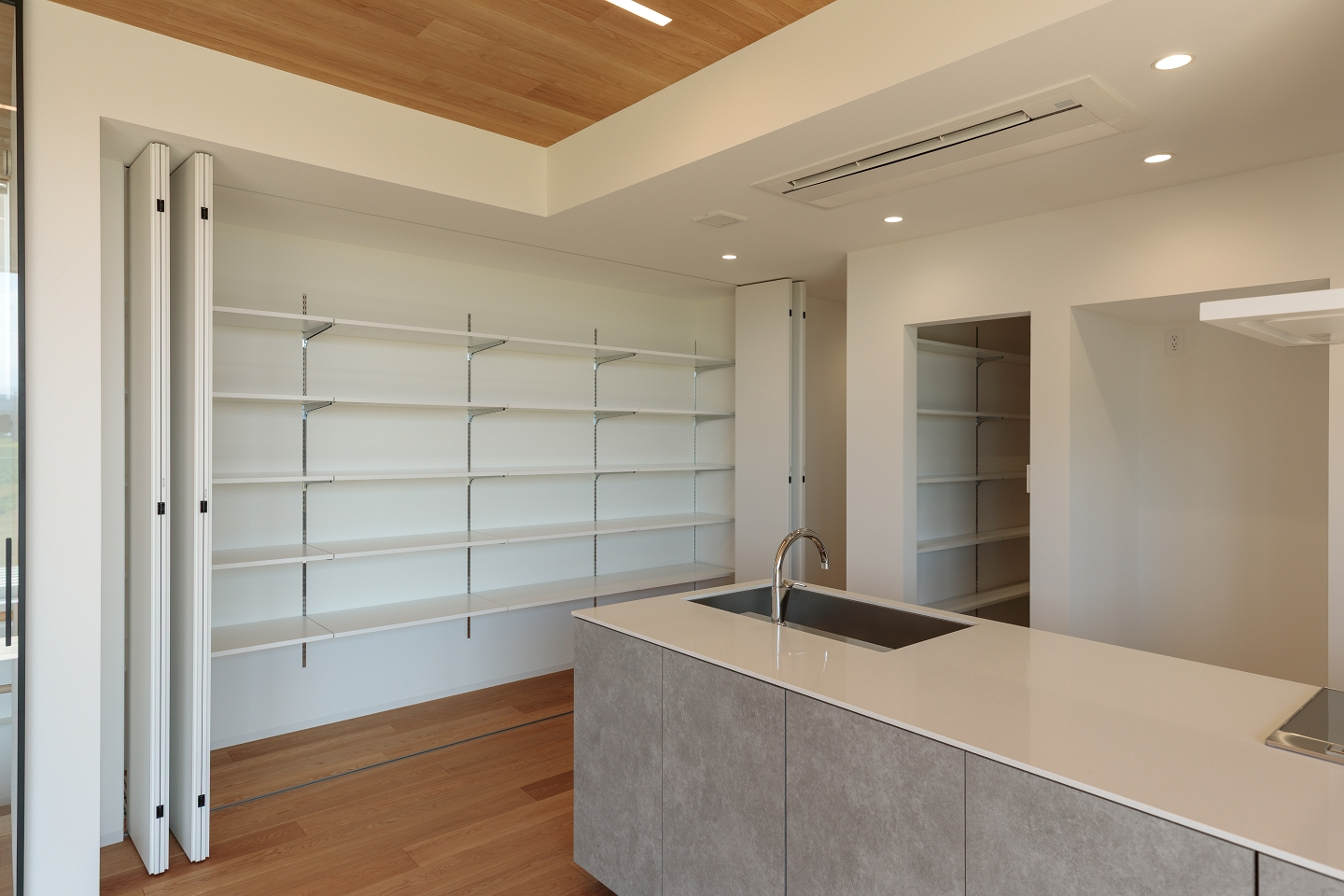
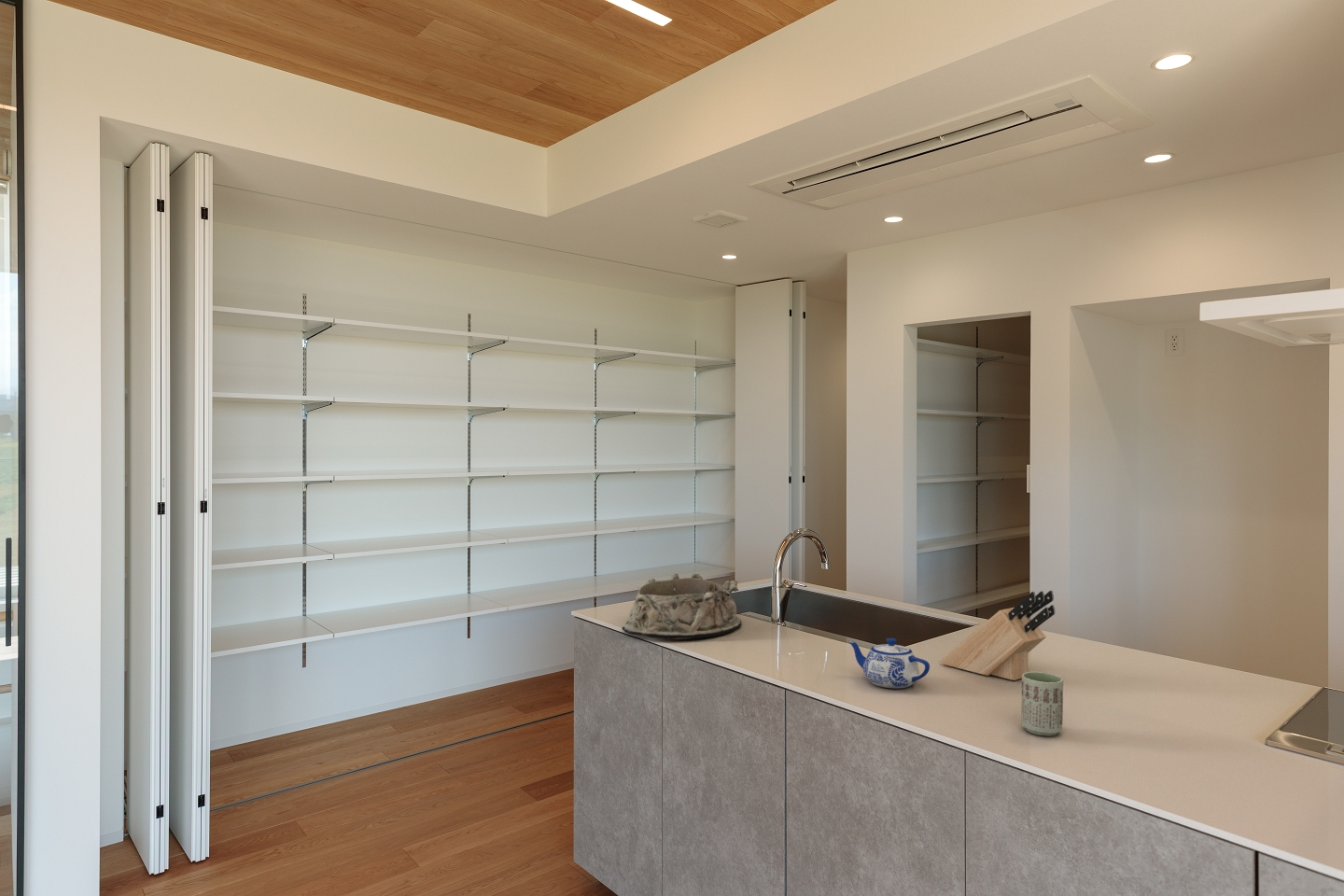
+ knife block [940,590,1056,681]
+ teapot [847,637,931,689]
+ cup [1020,671,1064,736]
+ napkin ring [622,572,742,640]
